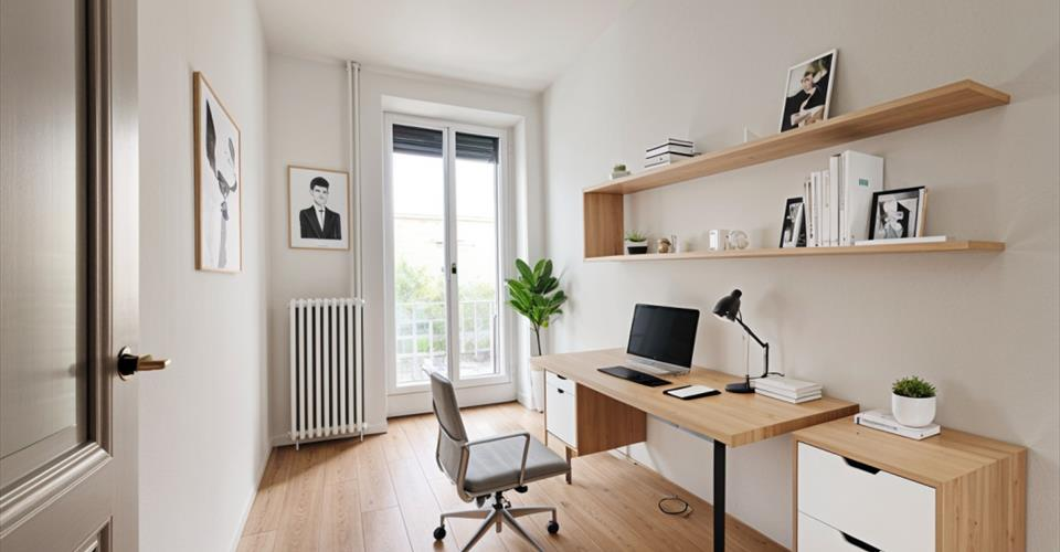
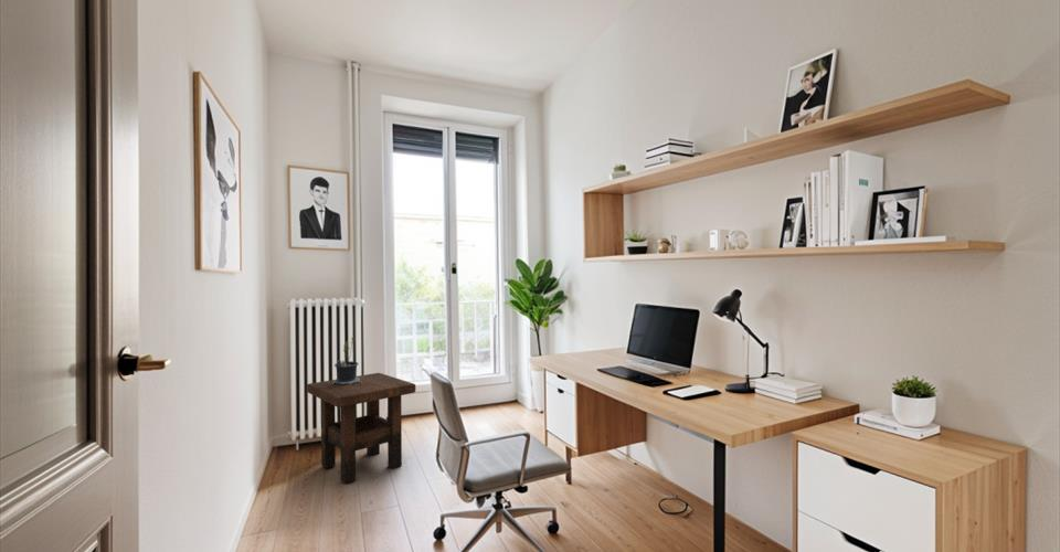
+ side table [306,372,416,485]
+ potted plant [332,337,362,385]
